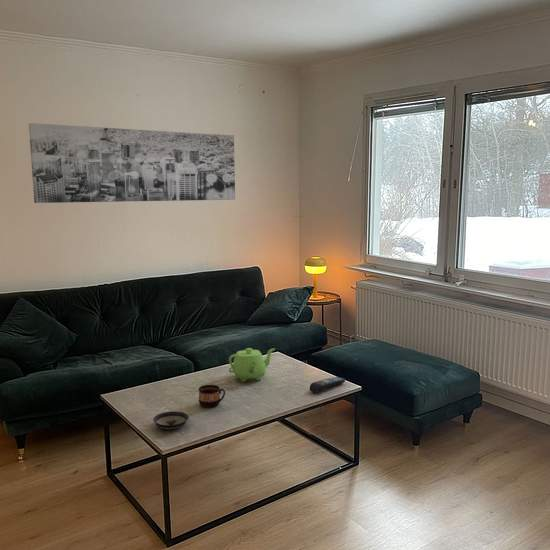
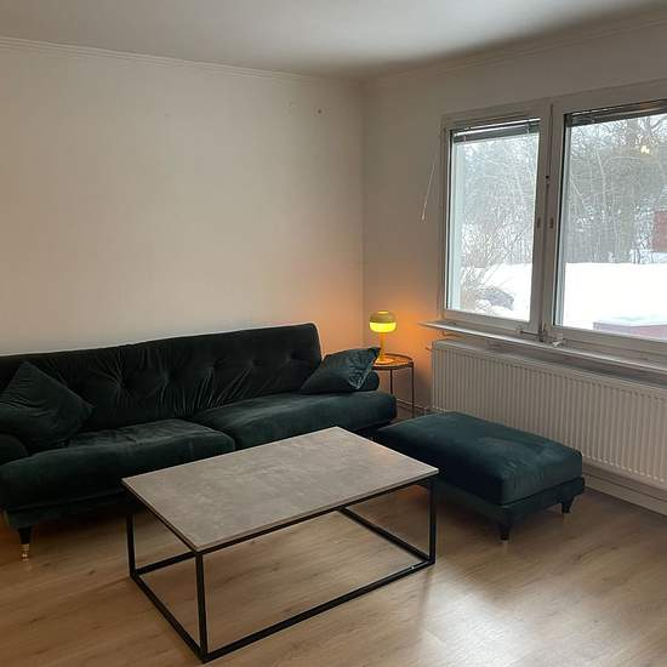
- saucer [152,410,190,430]
- remote control [309,376,346,394]
- teapot [228,347,276,383]
- wall art [28,122,236,204]
- cup [198,384,226,408]
